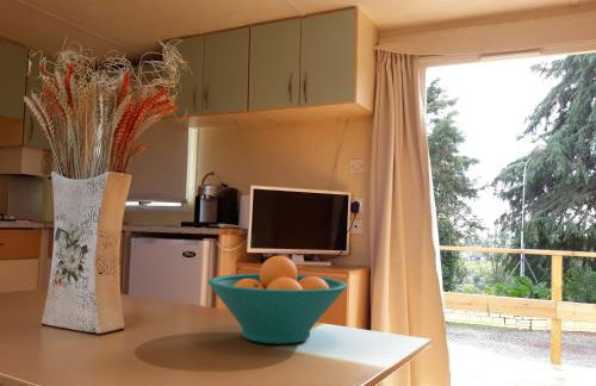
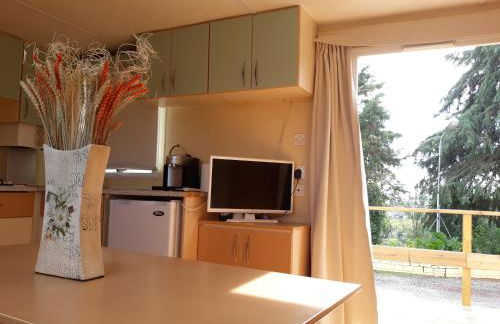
- fruit bowl [206,255,348,345]
